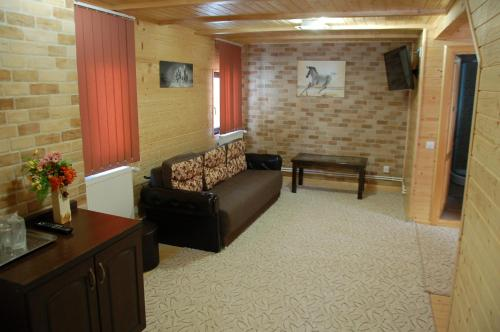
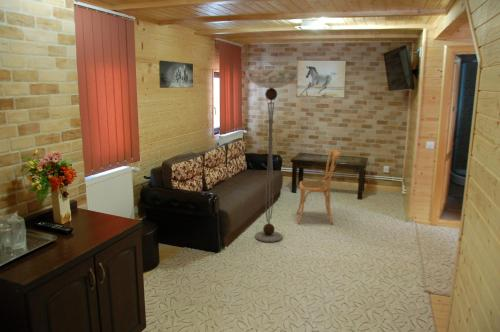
+ floor lamp [245,69,299,243]
+ chair [296,149,341,226]
